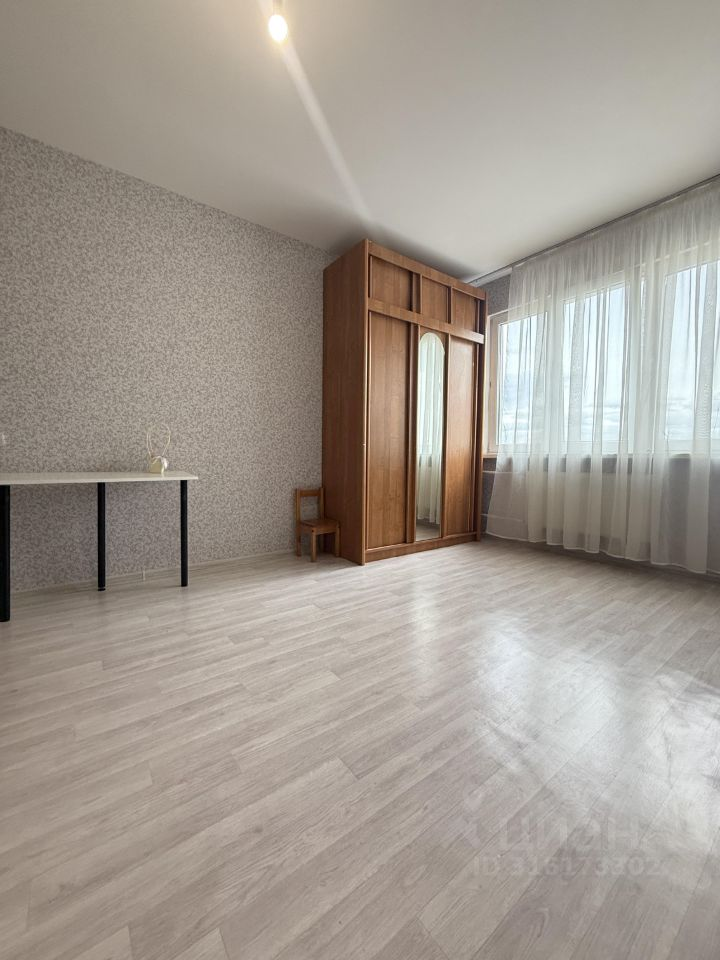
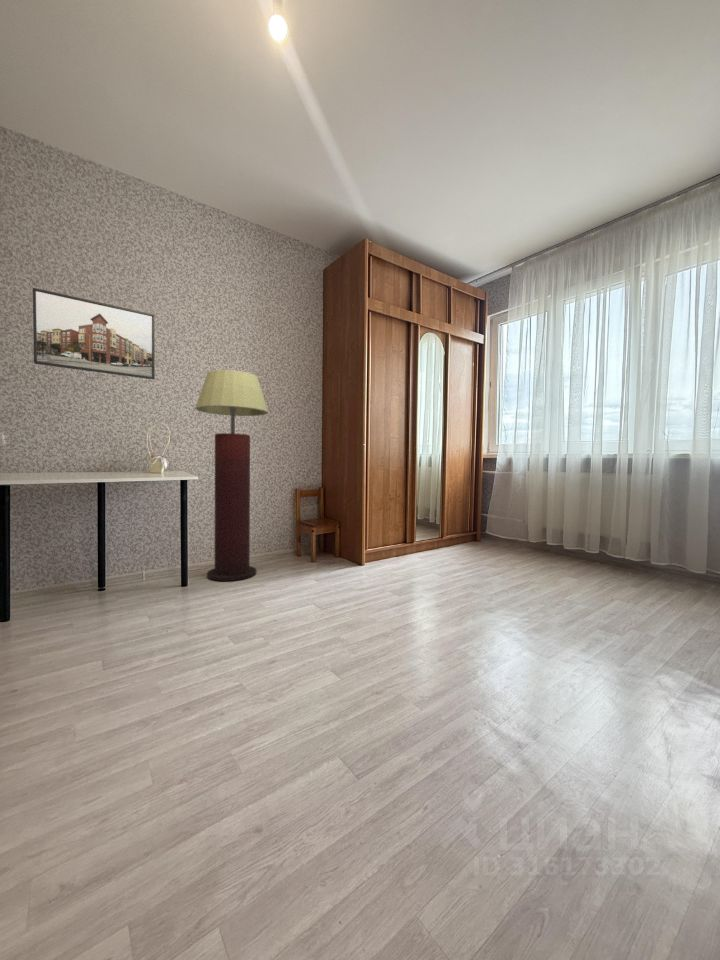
+ floor lamp [194,369,269,582]
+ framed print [32,287,156,380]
